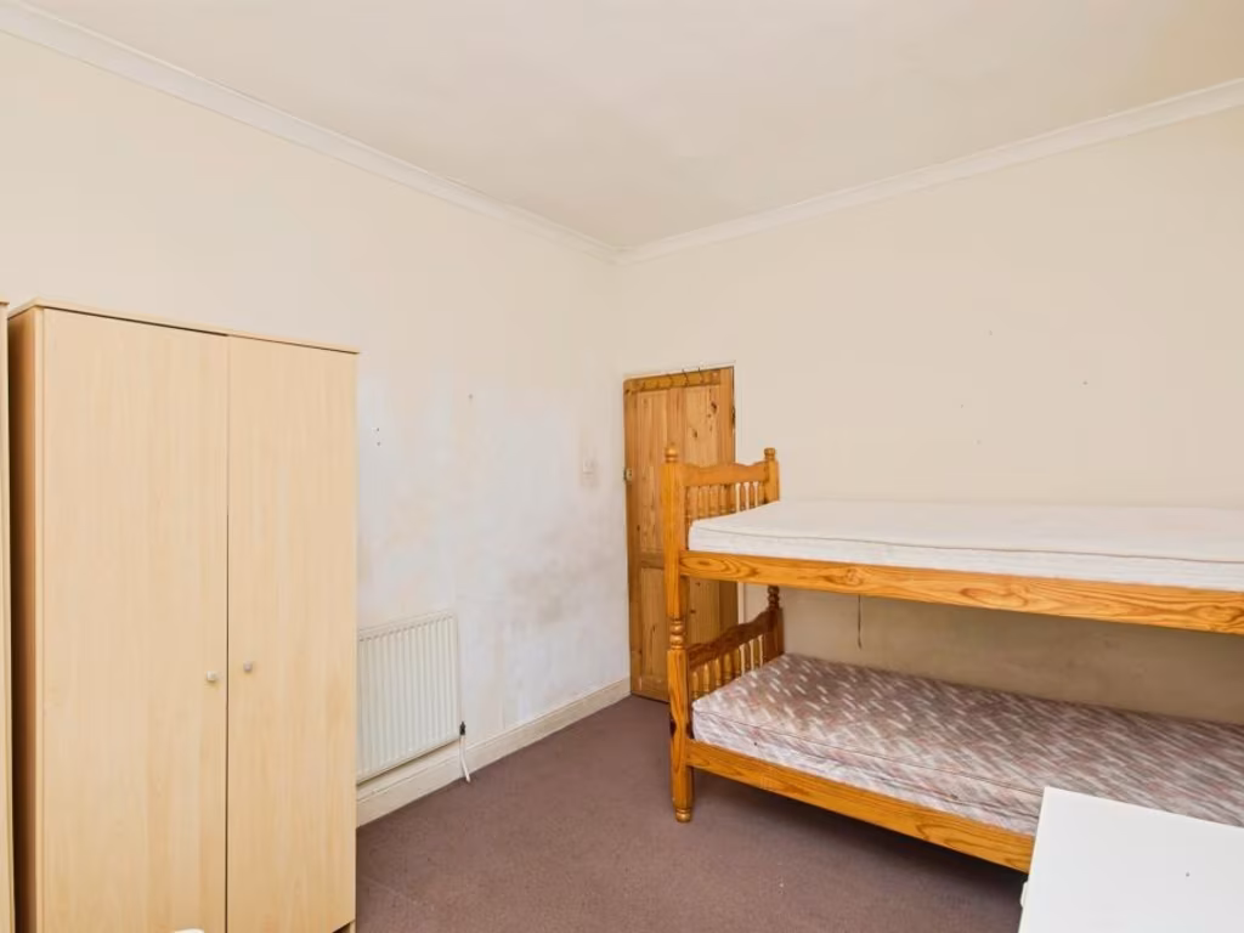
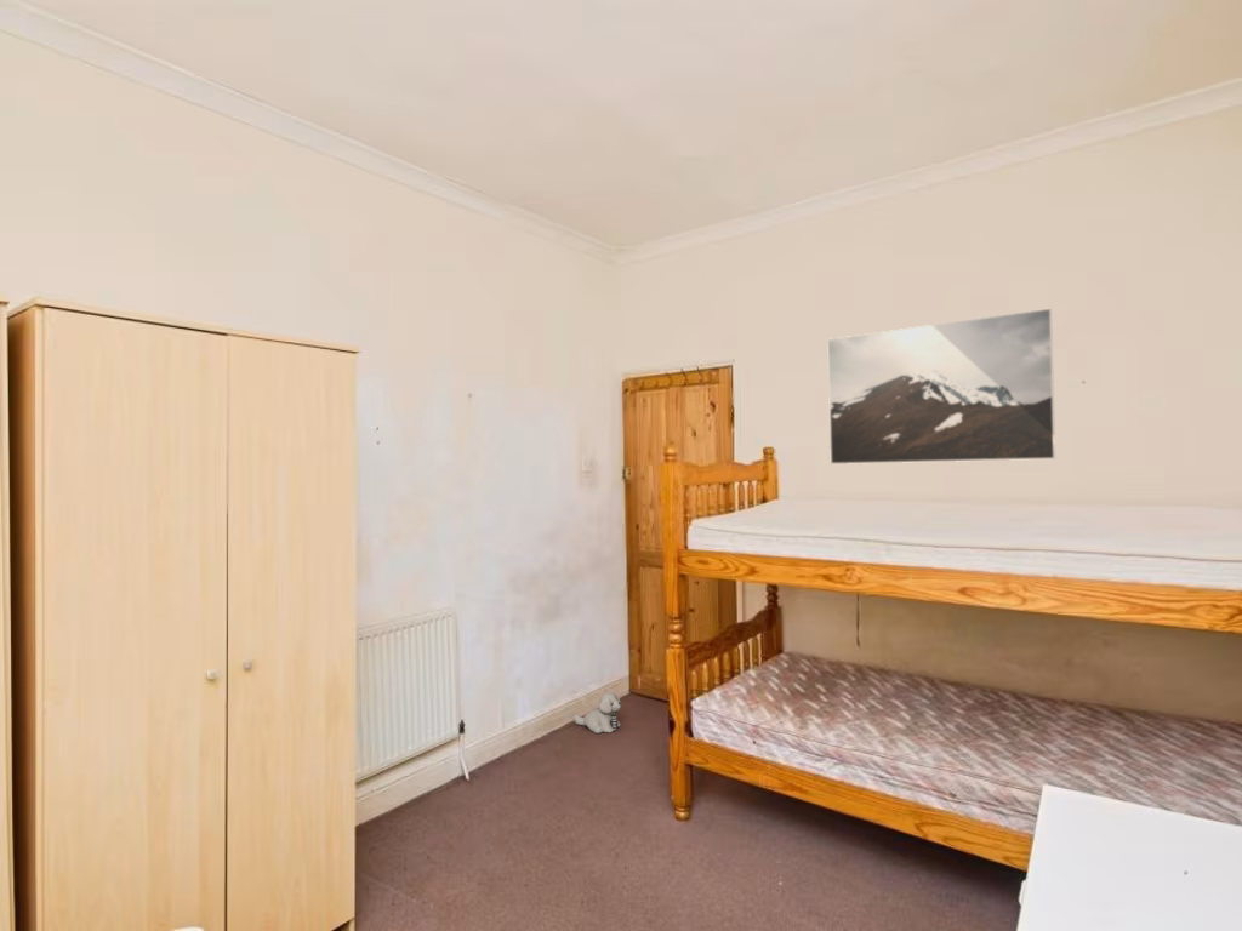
+ plush toy [572,691,622,733]
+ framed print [826,307,1056,466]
